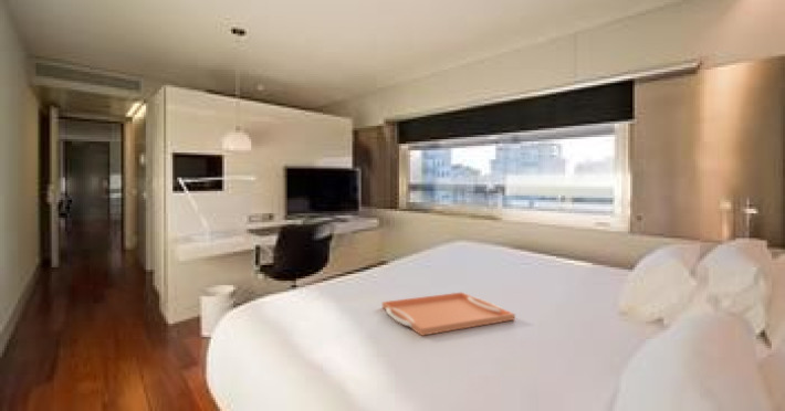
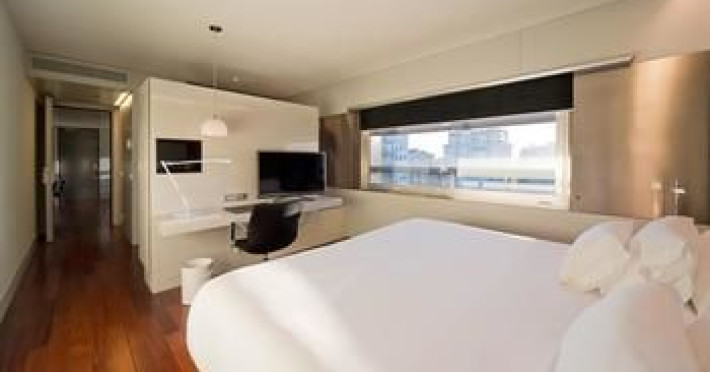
- serving tray [381,292,516,337]
